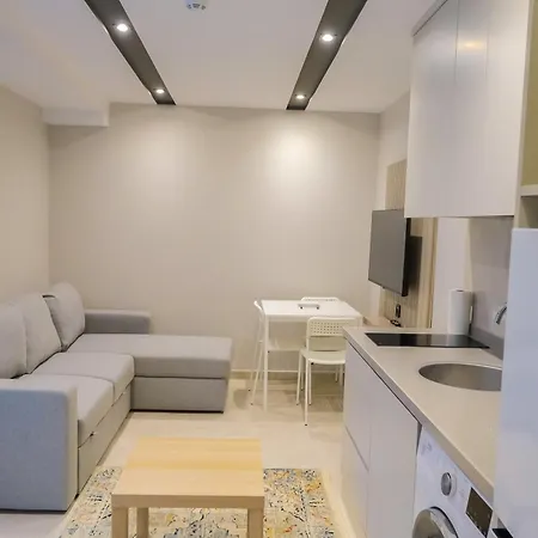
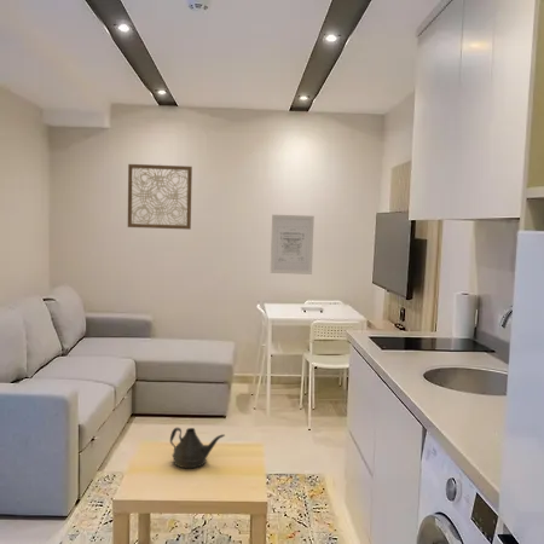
+ wall art [270,214,316,276]
+ wall art [127,163,193,231]
+ teapot [169,427,226,469]
